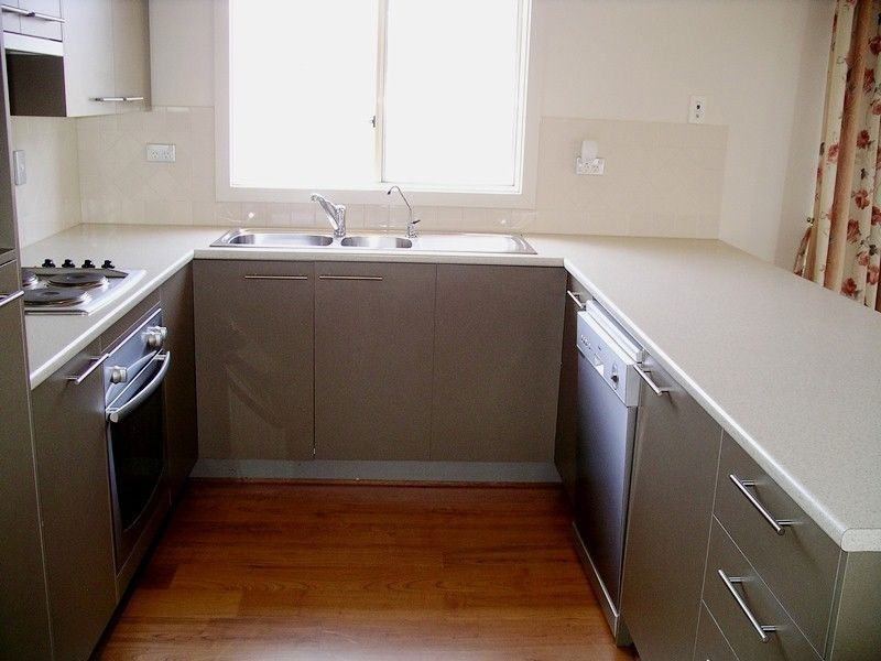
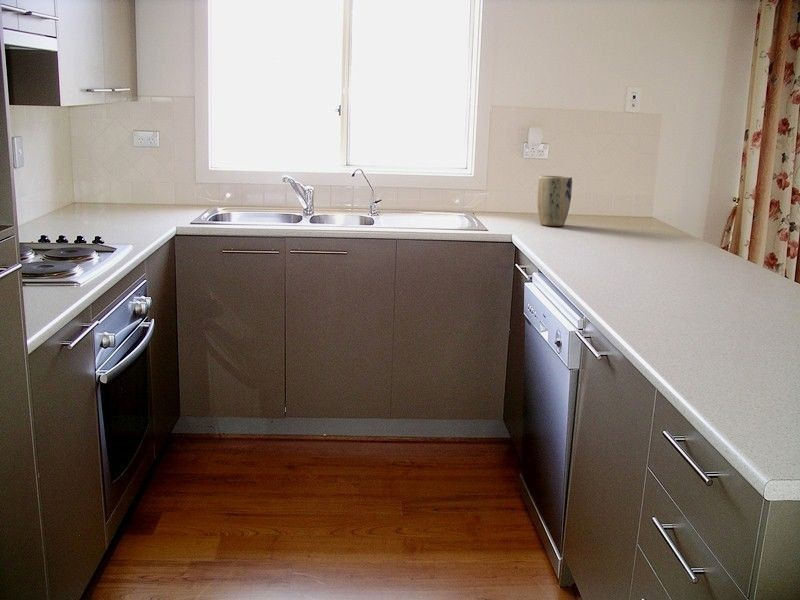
+ plant pot [537,175,573,227]
